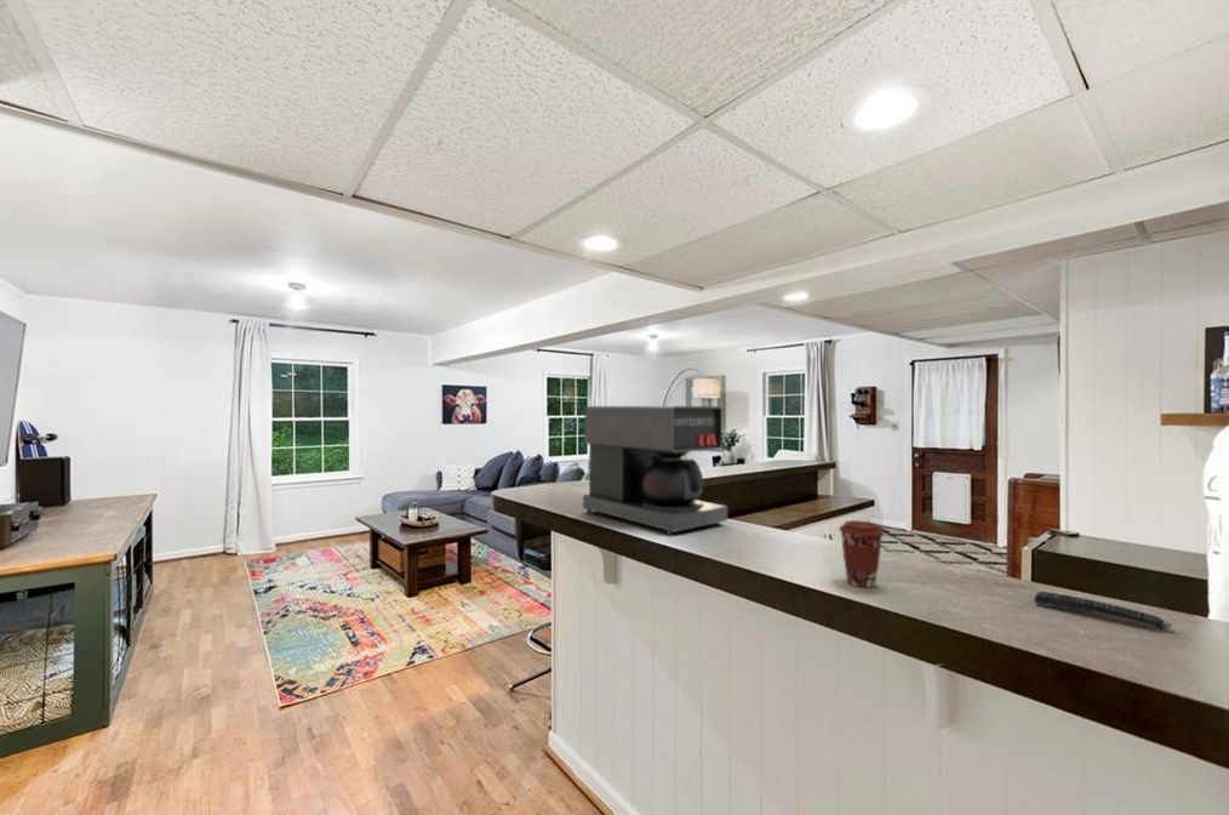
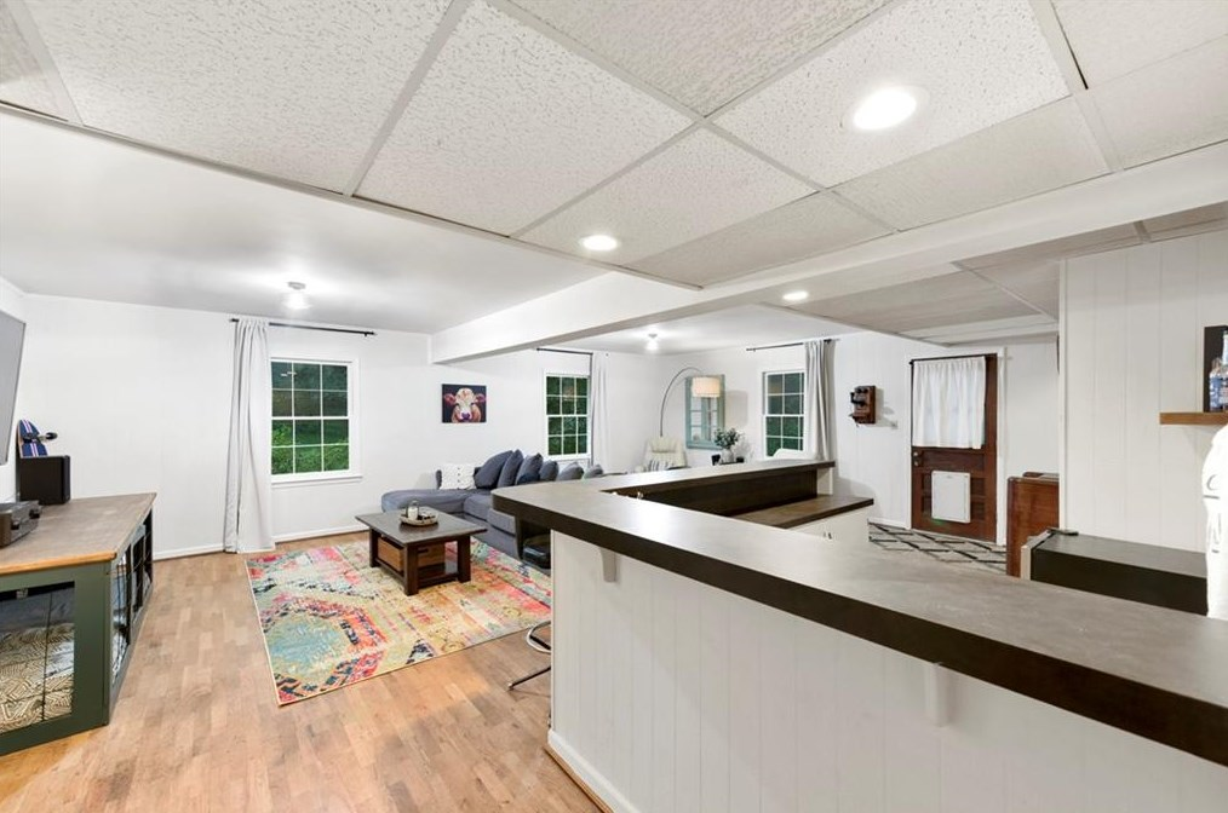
- coffee maker [582,405,728,536]
- remote control [1034,591,1173,631]
- coffee cup [838,519,885,588]
